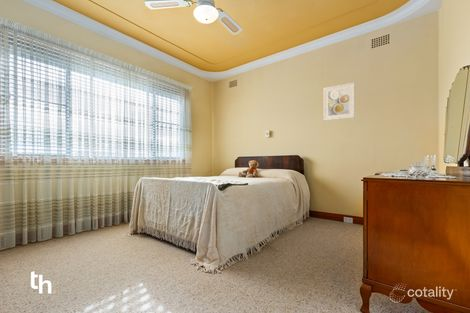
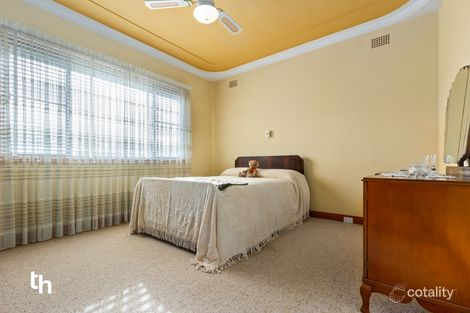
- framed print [322,81,356,122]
